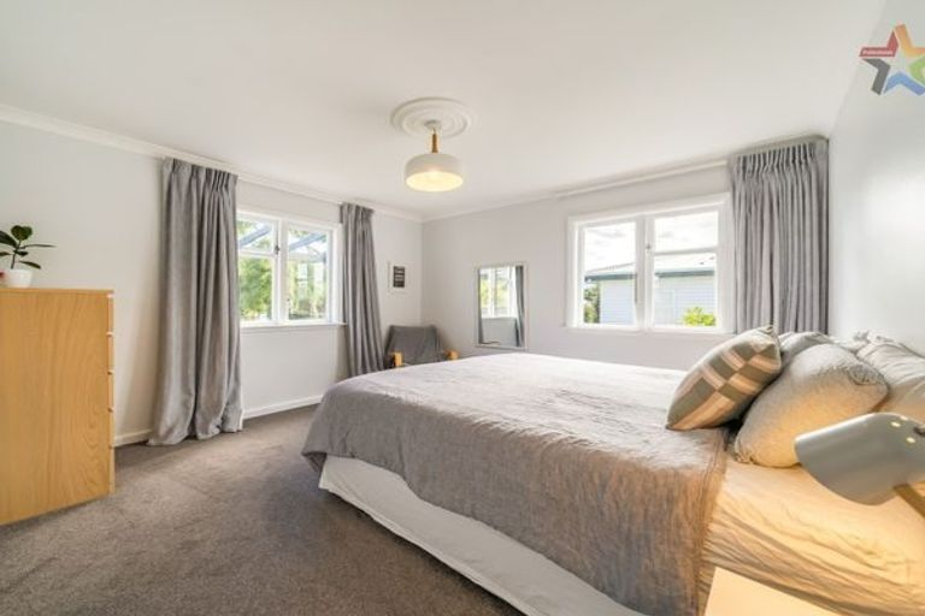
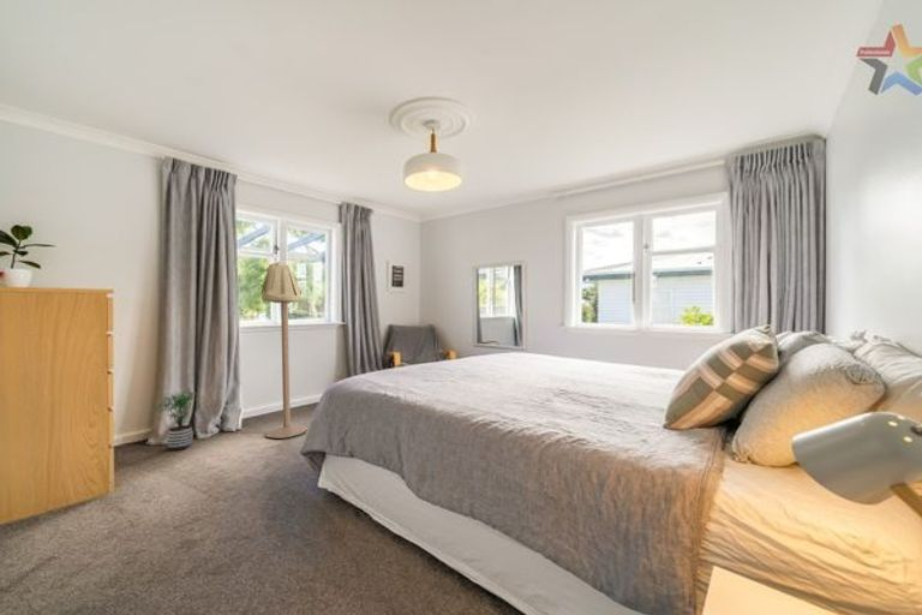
+ floor lamp [259,261,309,440]
+ potted plant [151,388,200,452]
